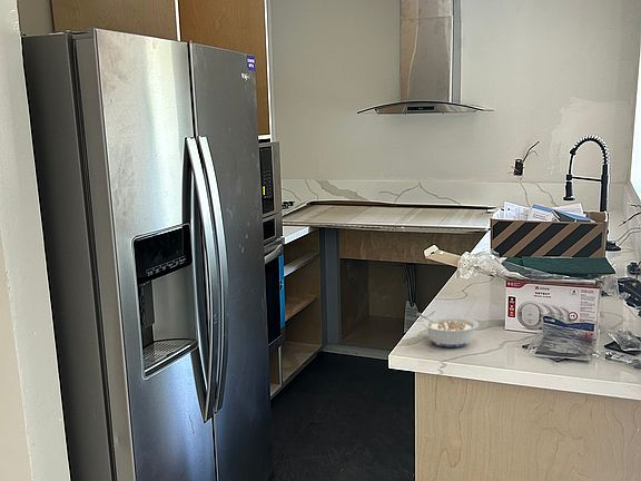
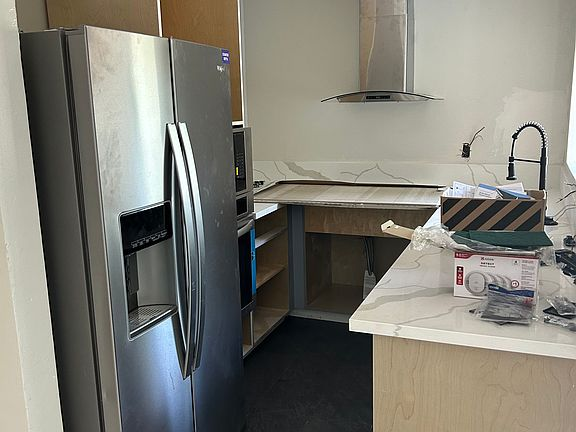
- legume [415,312,480,349]
